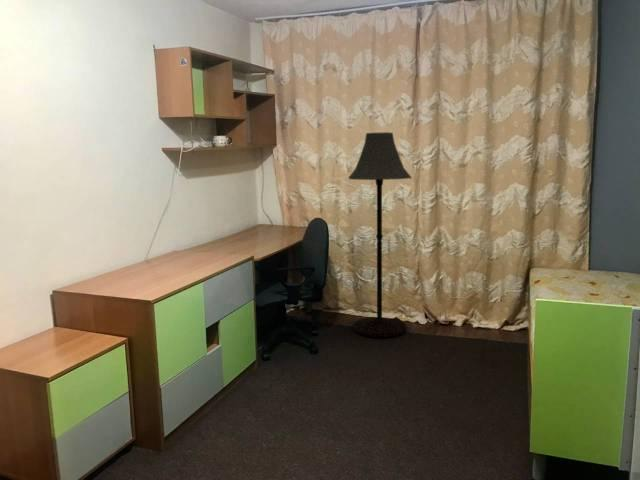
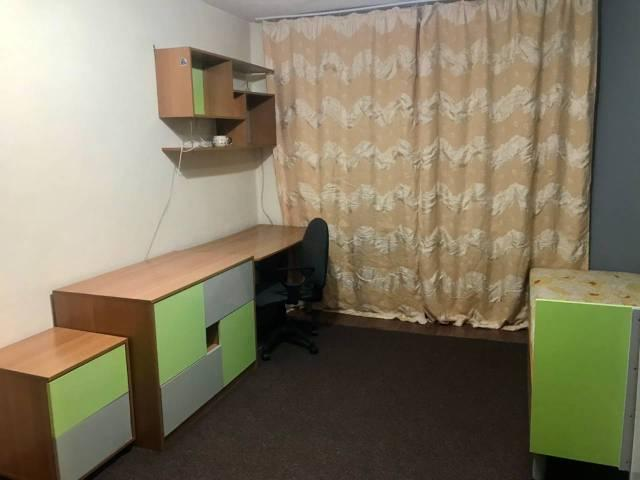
- floor lamp [348,131,413,338]
